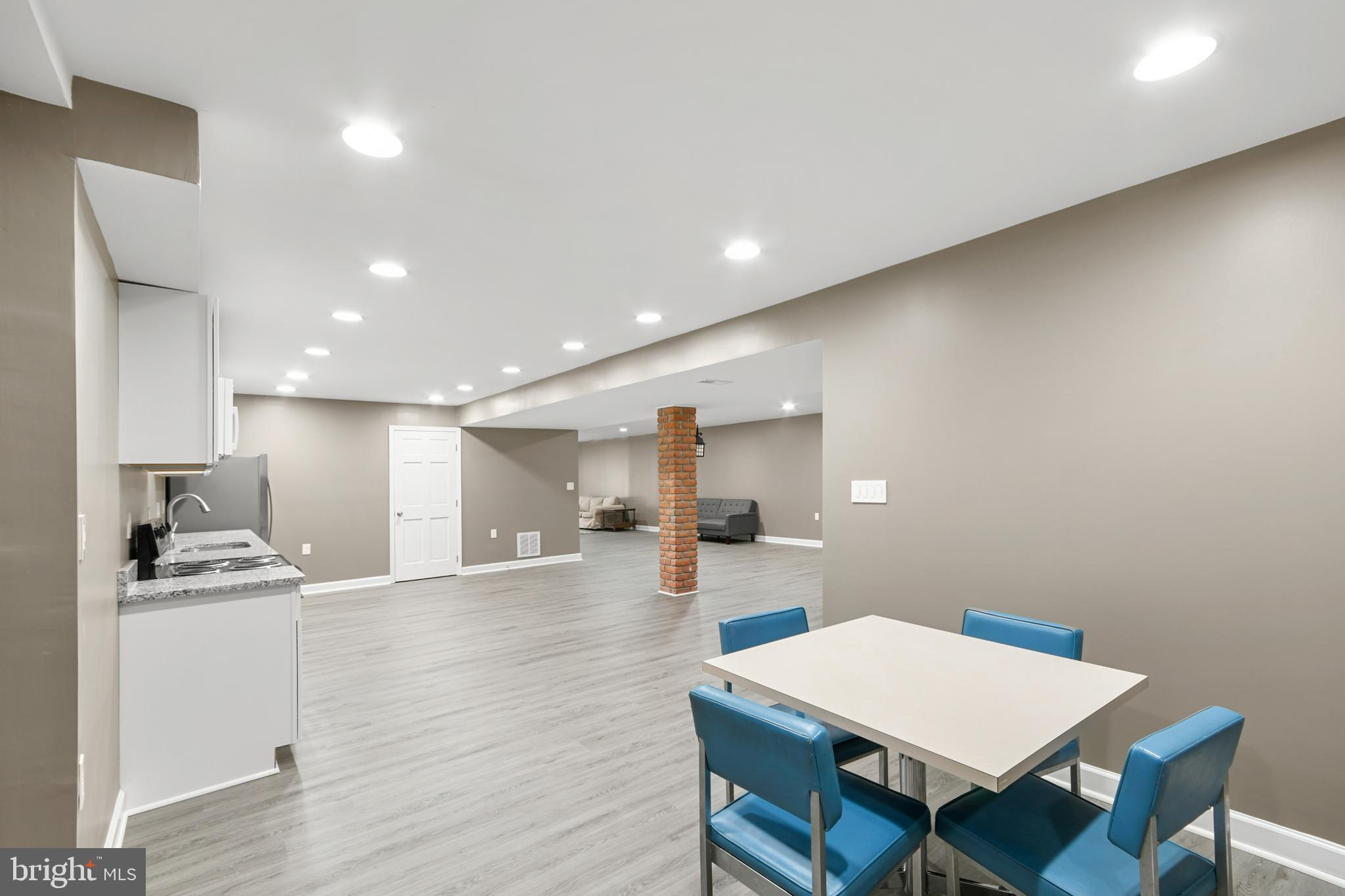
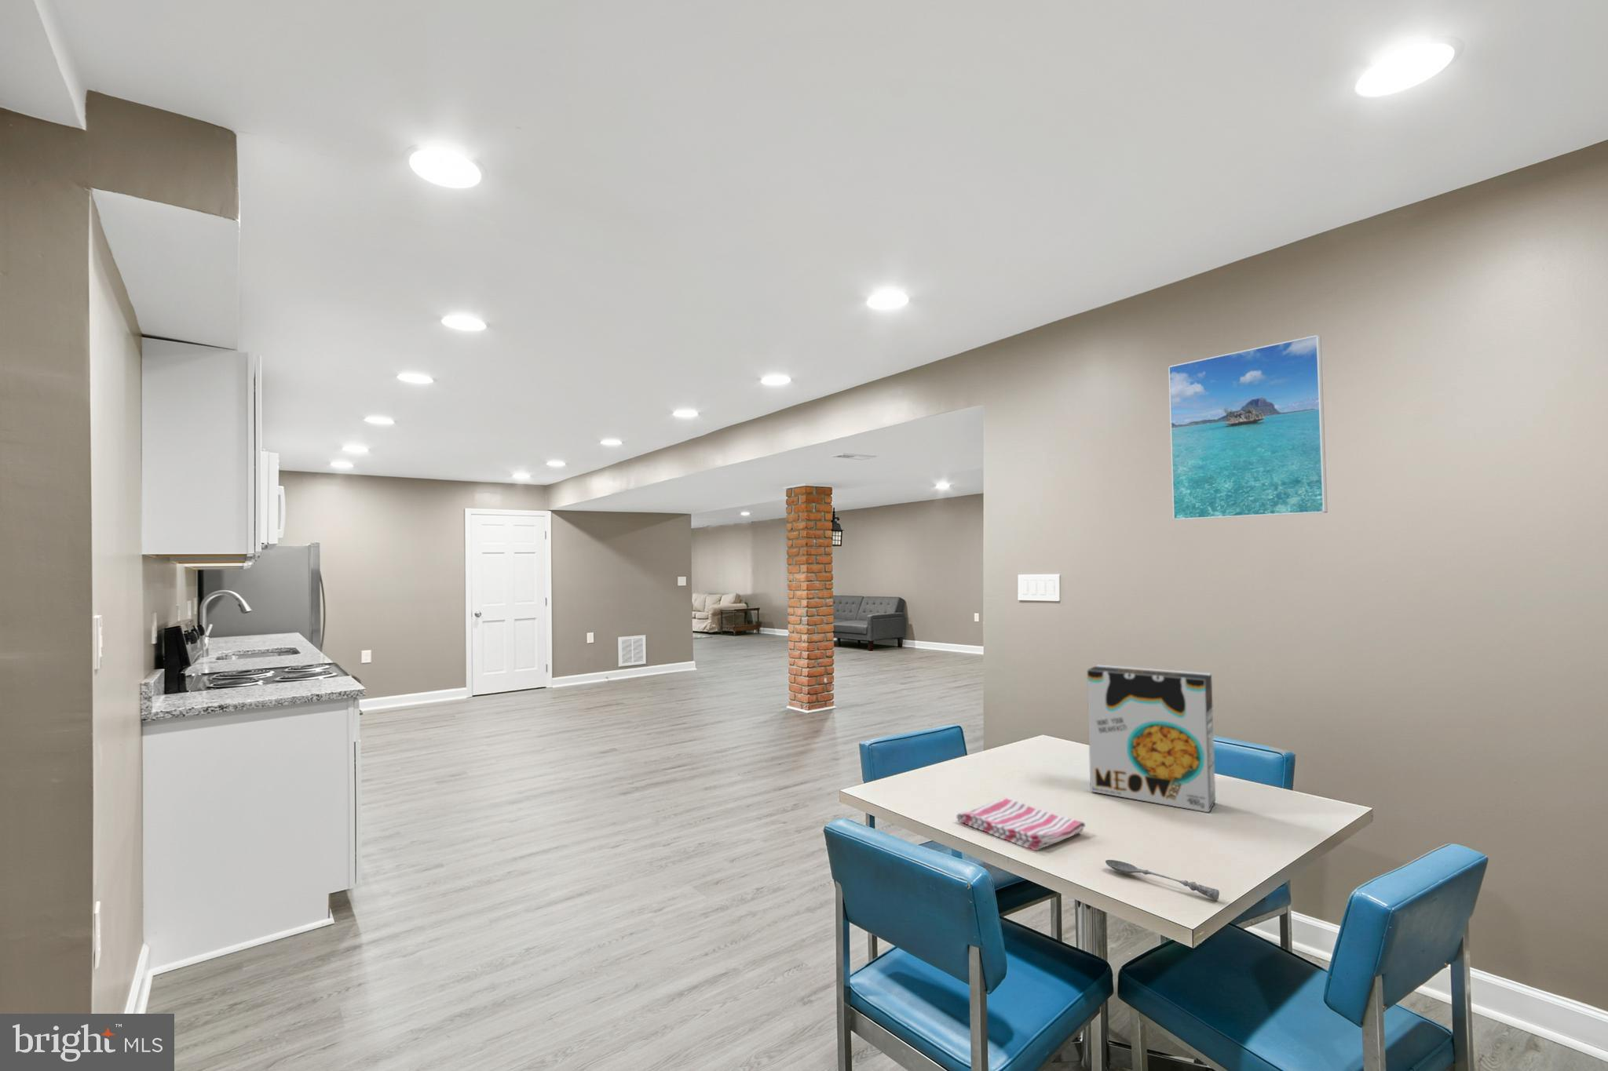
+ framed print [1168,335,1328,521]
+ cereal box [1087,665,1216,813]
+ soupspoon [1105,859,1221,901]
+ dish towel [955,797,1086,851]
